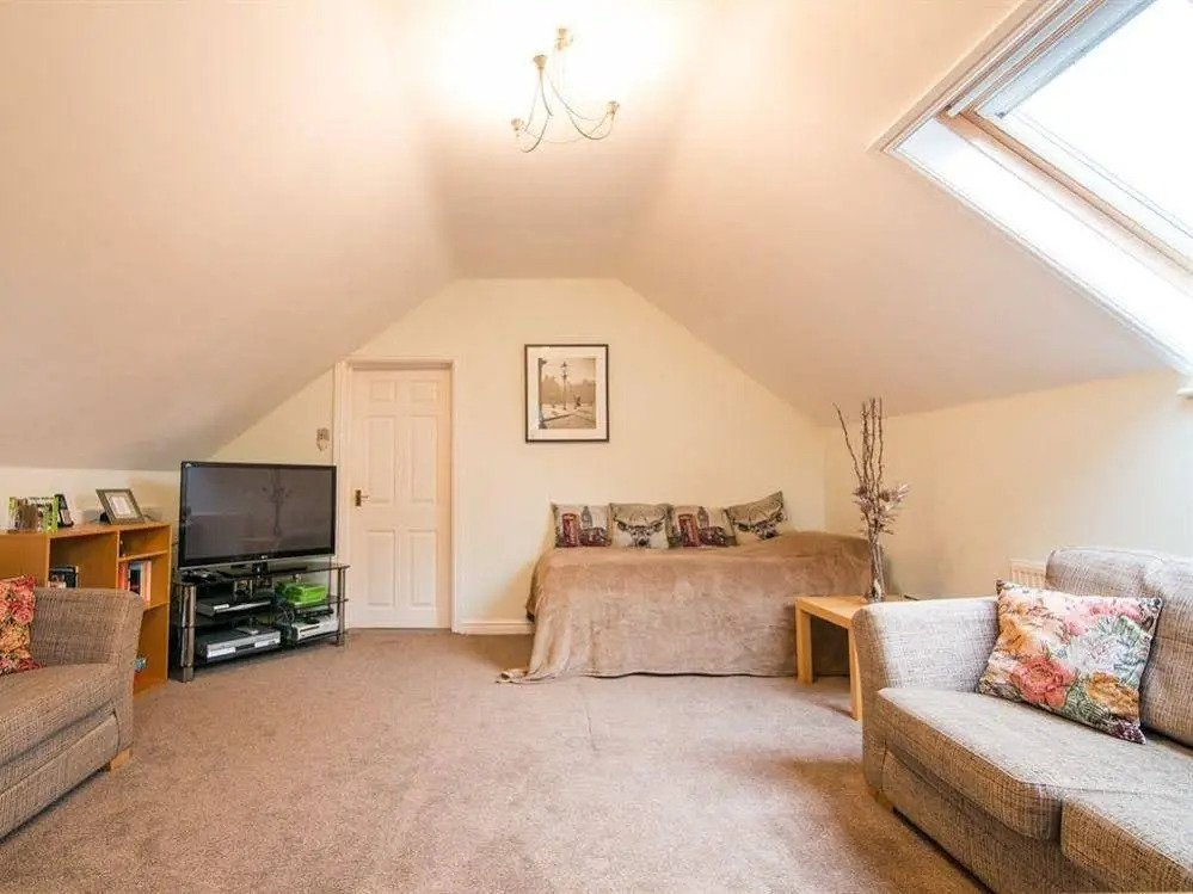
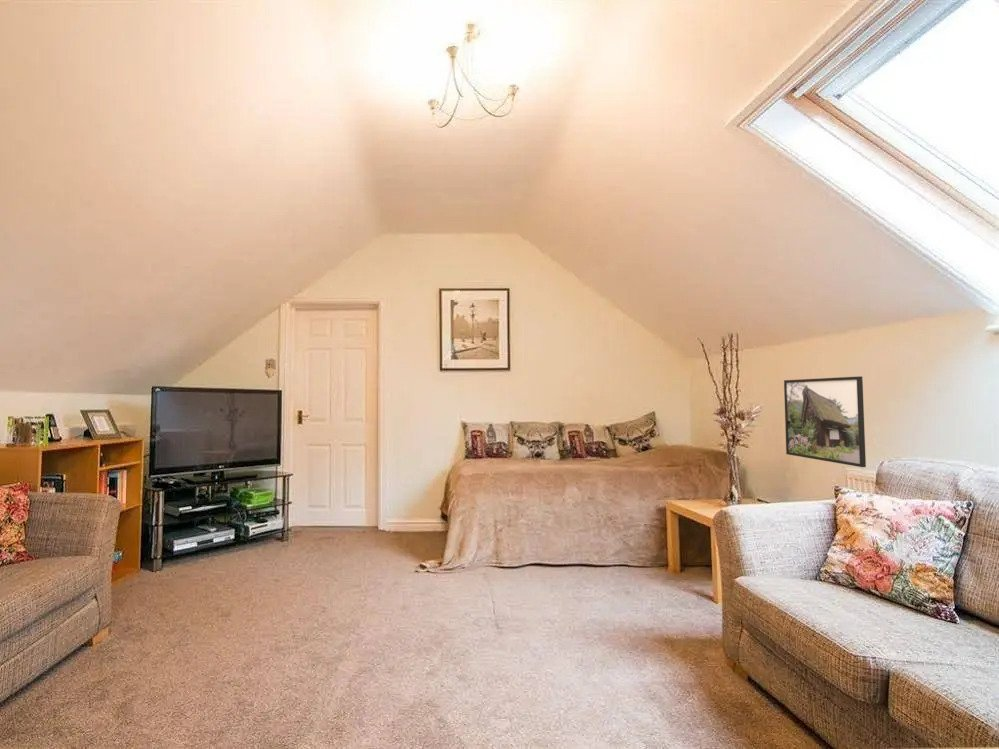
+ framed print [783,375,867,468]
